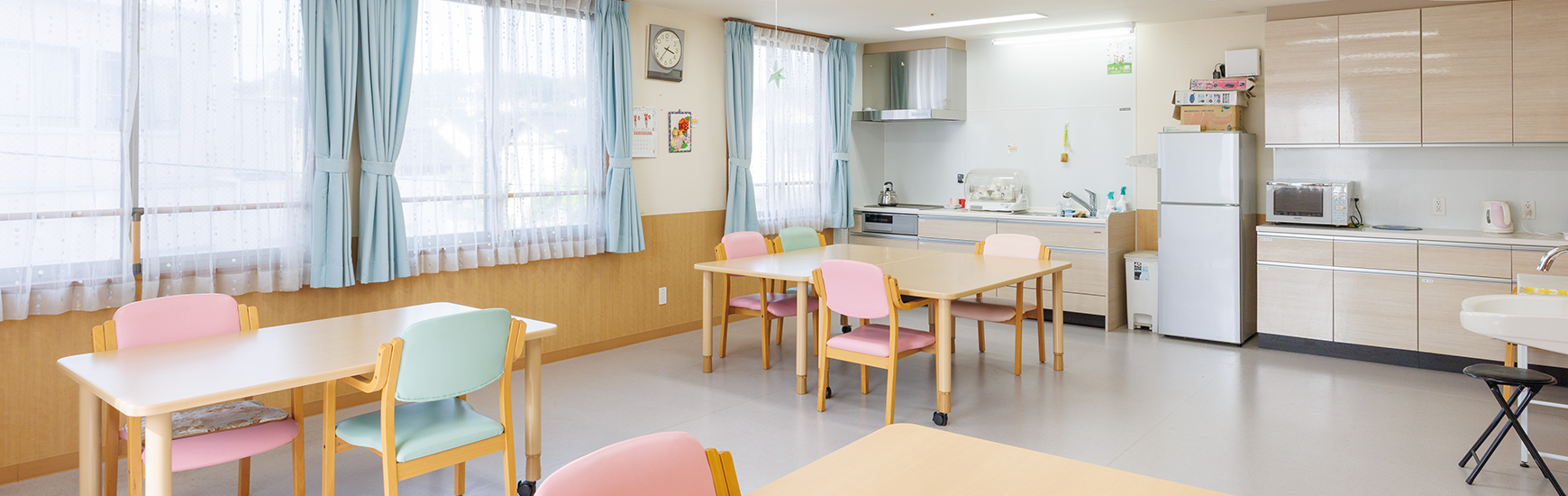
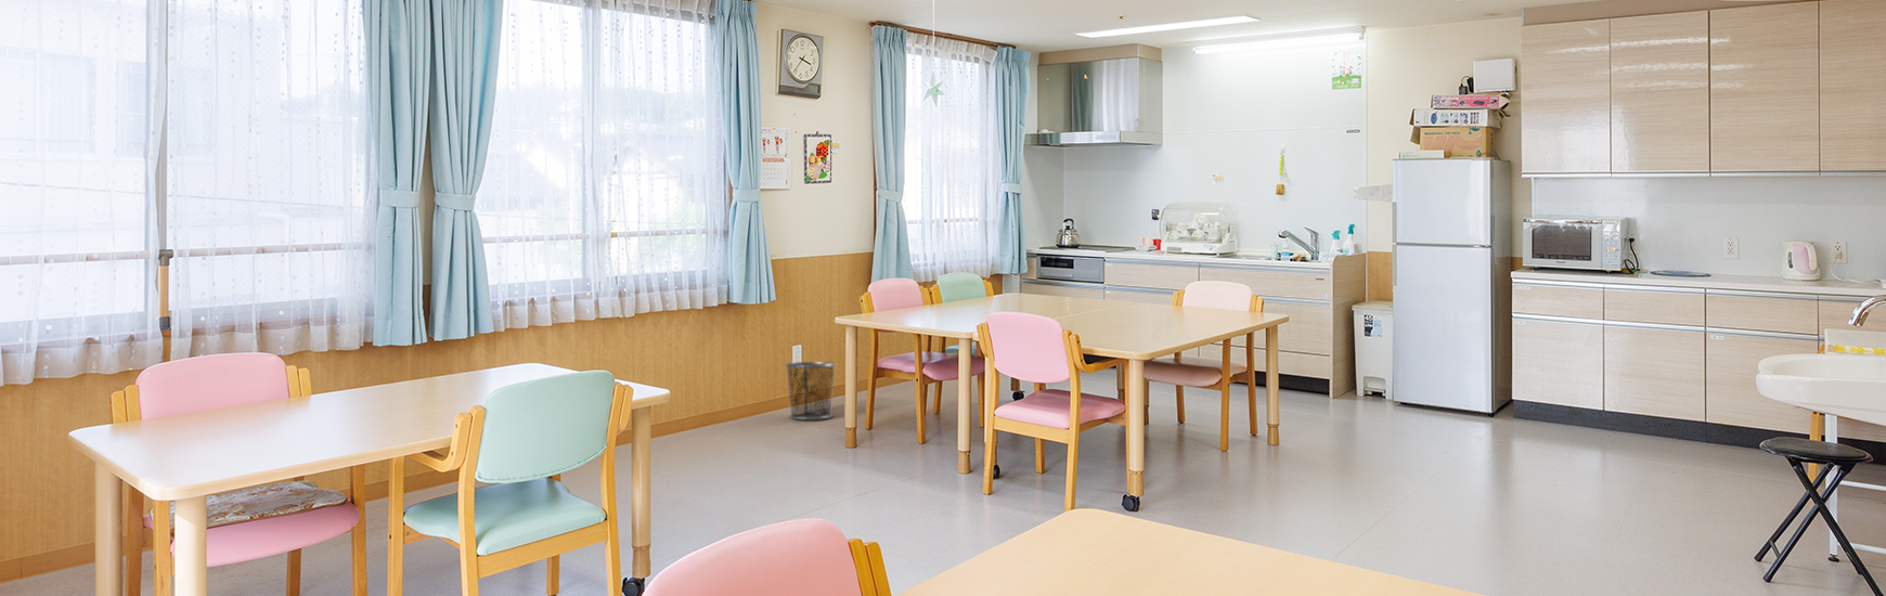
+ waste bin [784,360,837,421]
